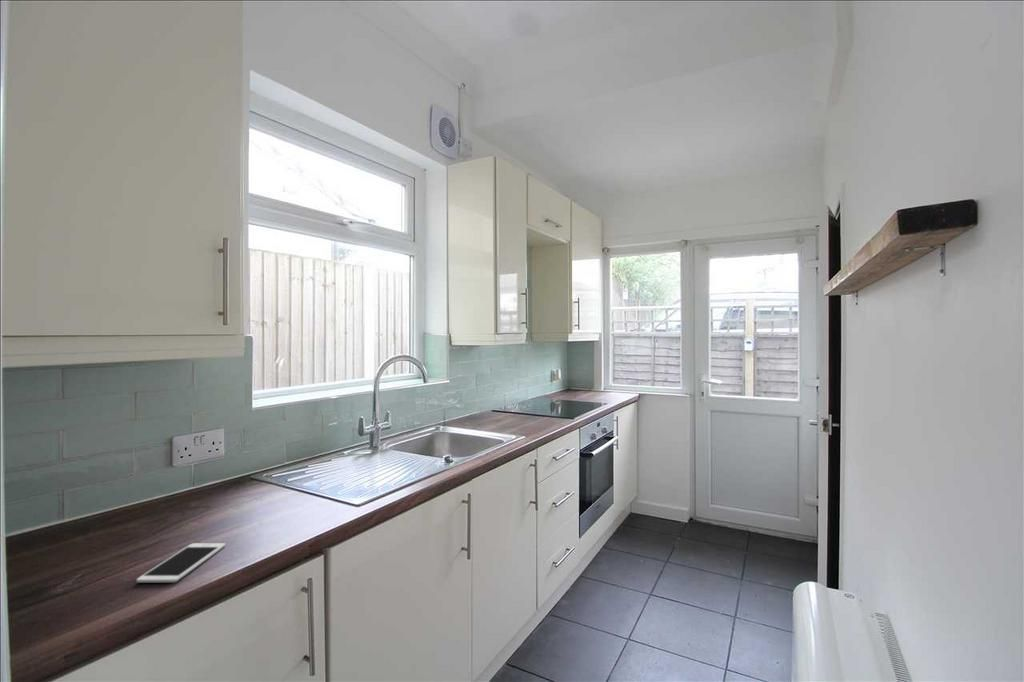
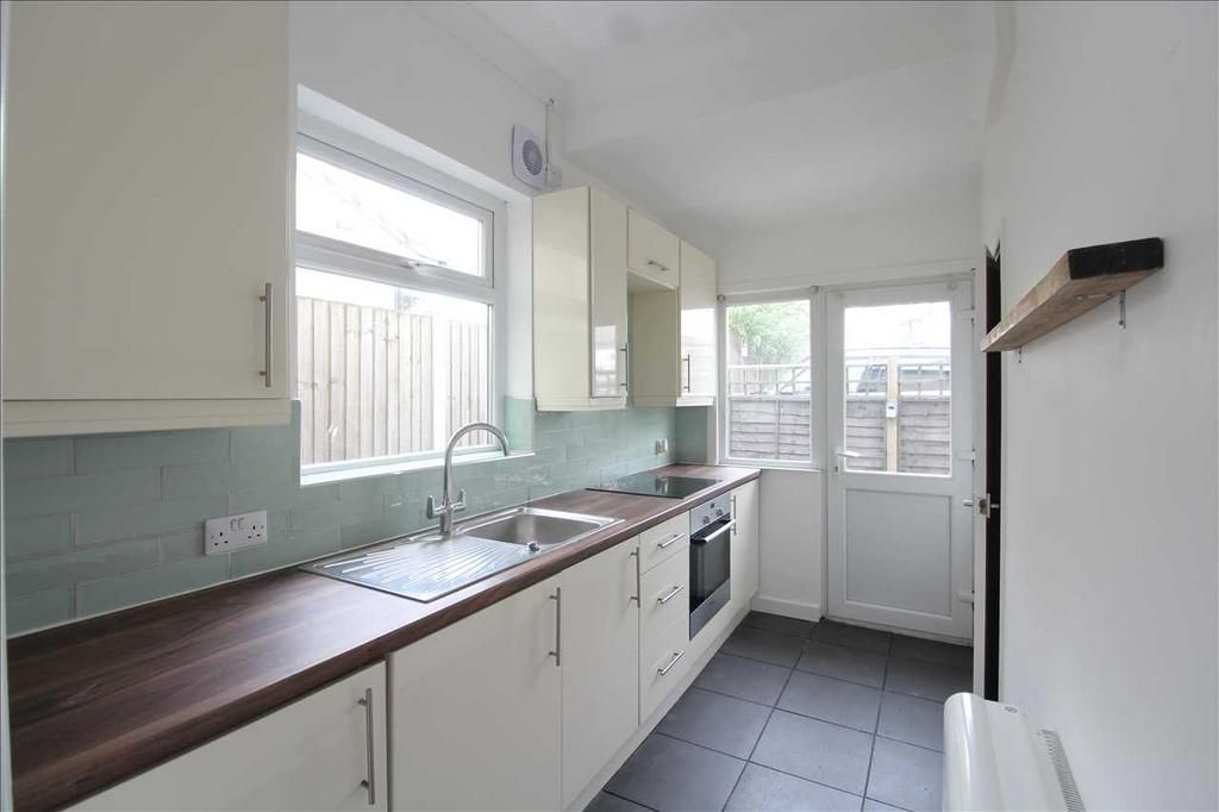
- cell phone [136,542,226,583]
